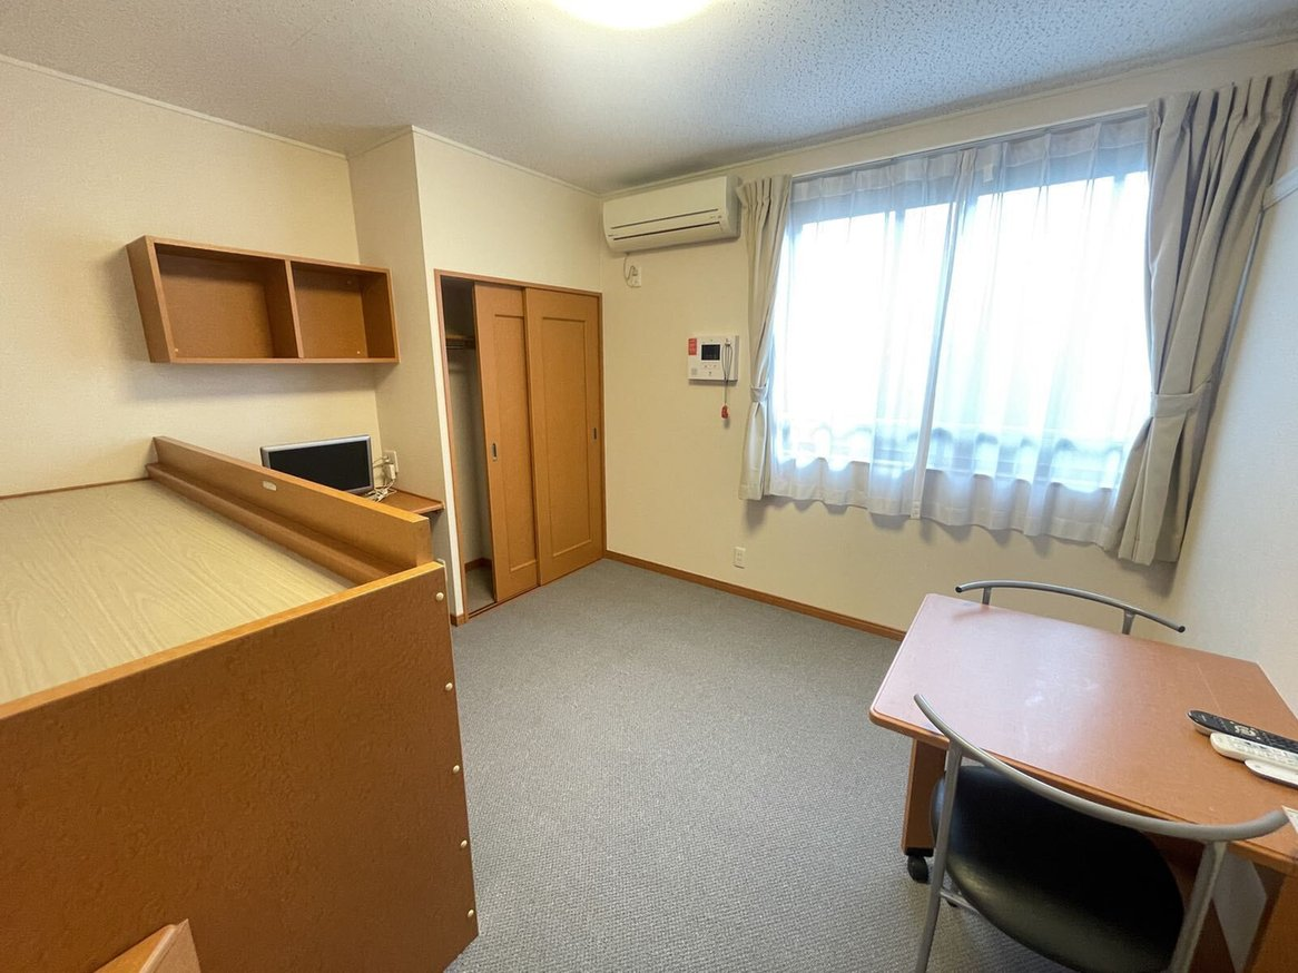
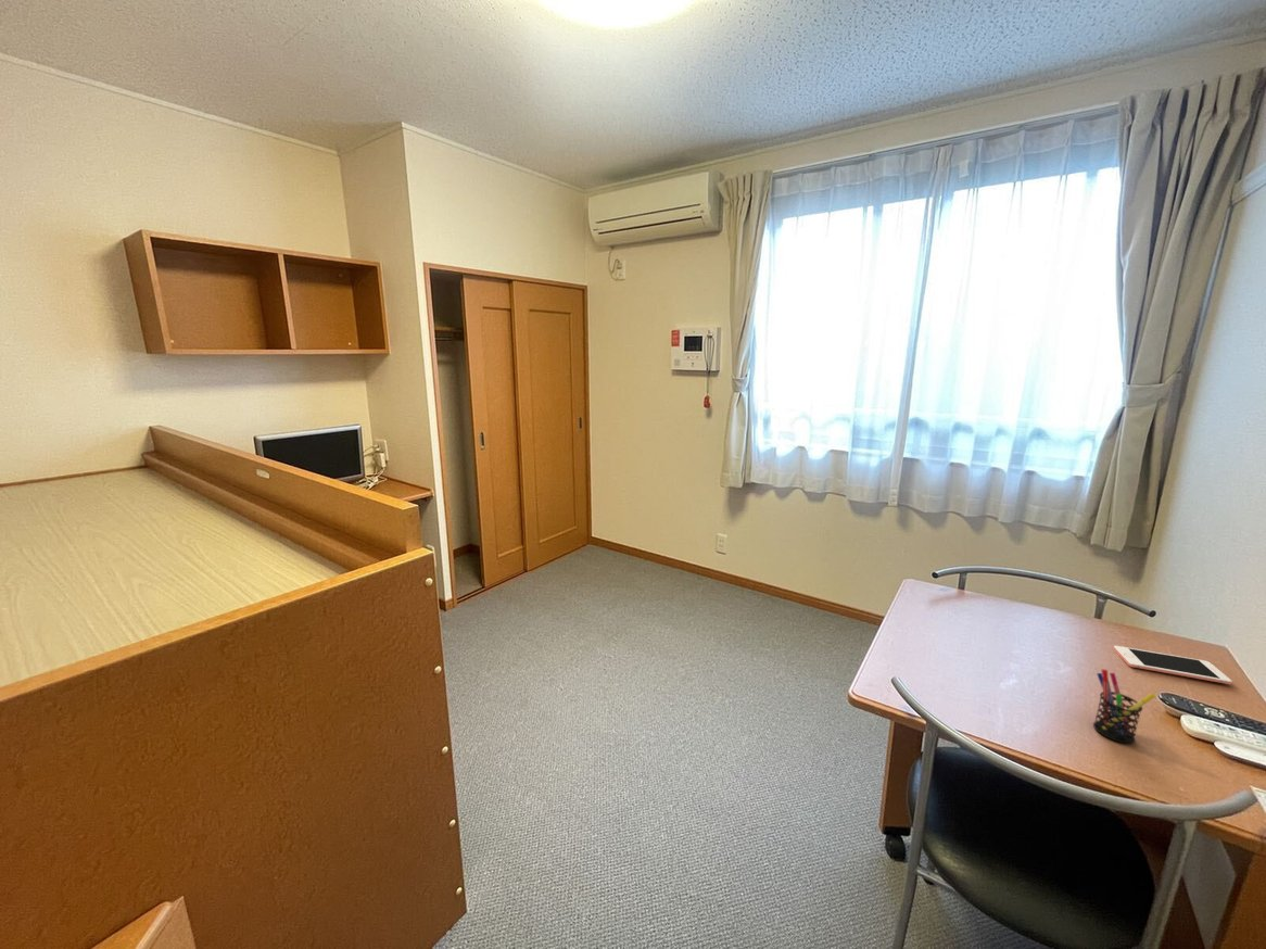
+ cell phone [1113,645,1233,685]
+ pen holder [1092,668,1157,744]
